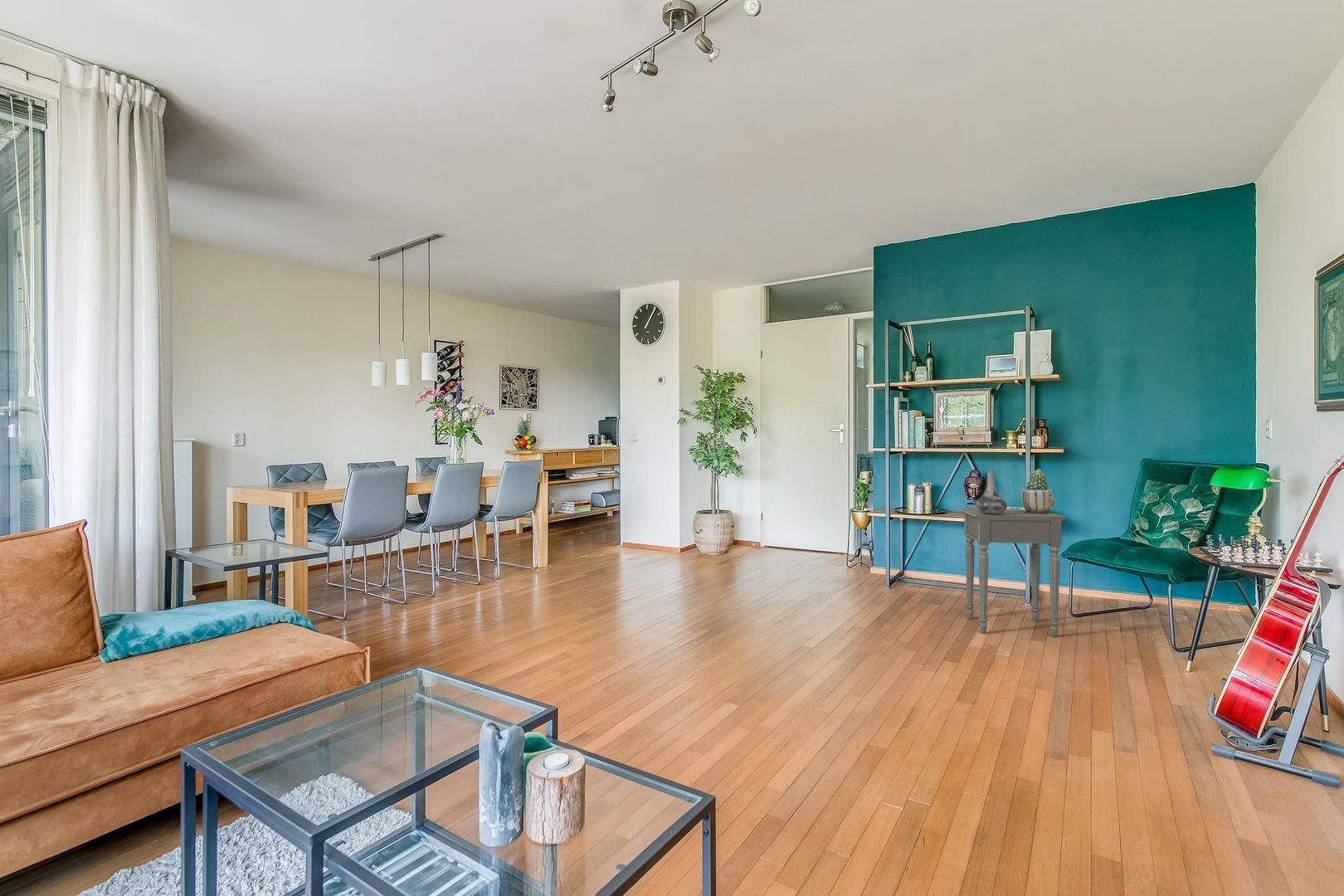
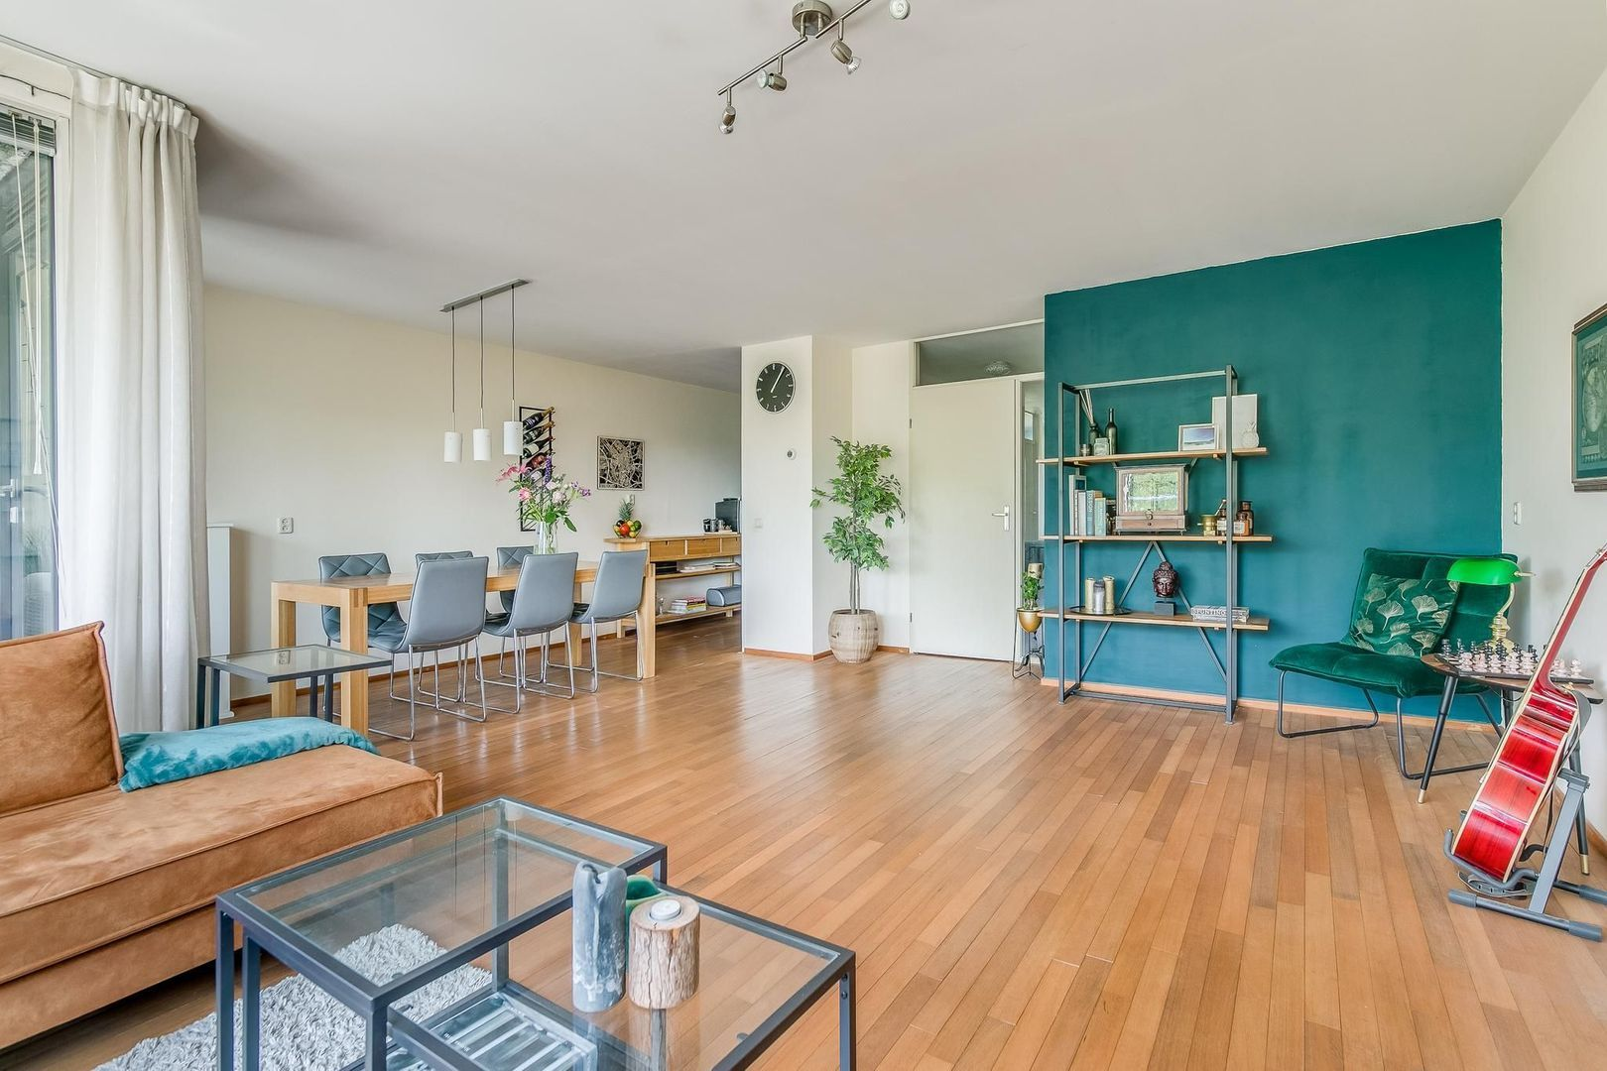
- potted cactus [1020,468,1056,513]
- side table [959,508,1067,637]
- decorative vase [976,470,1008,514]
